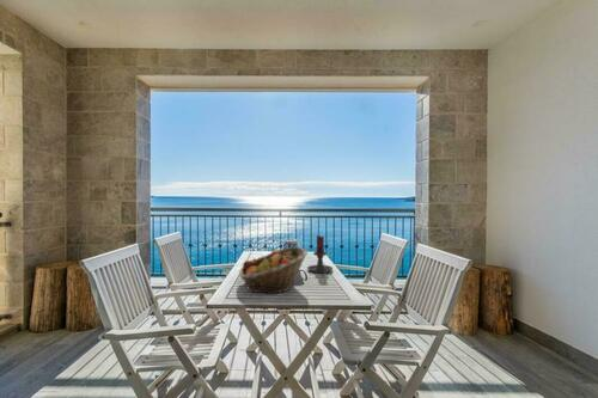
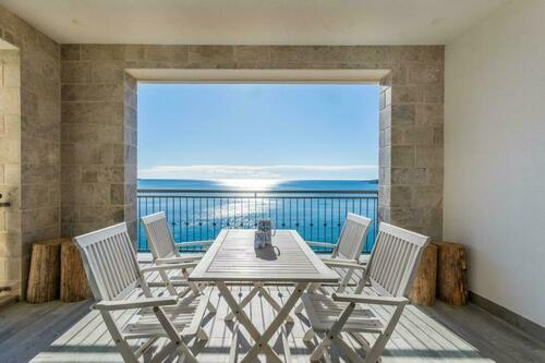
- candle holder [306,234,334,274]
- fruit basket [238,246,309,295]
